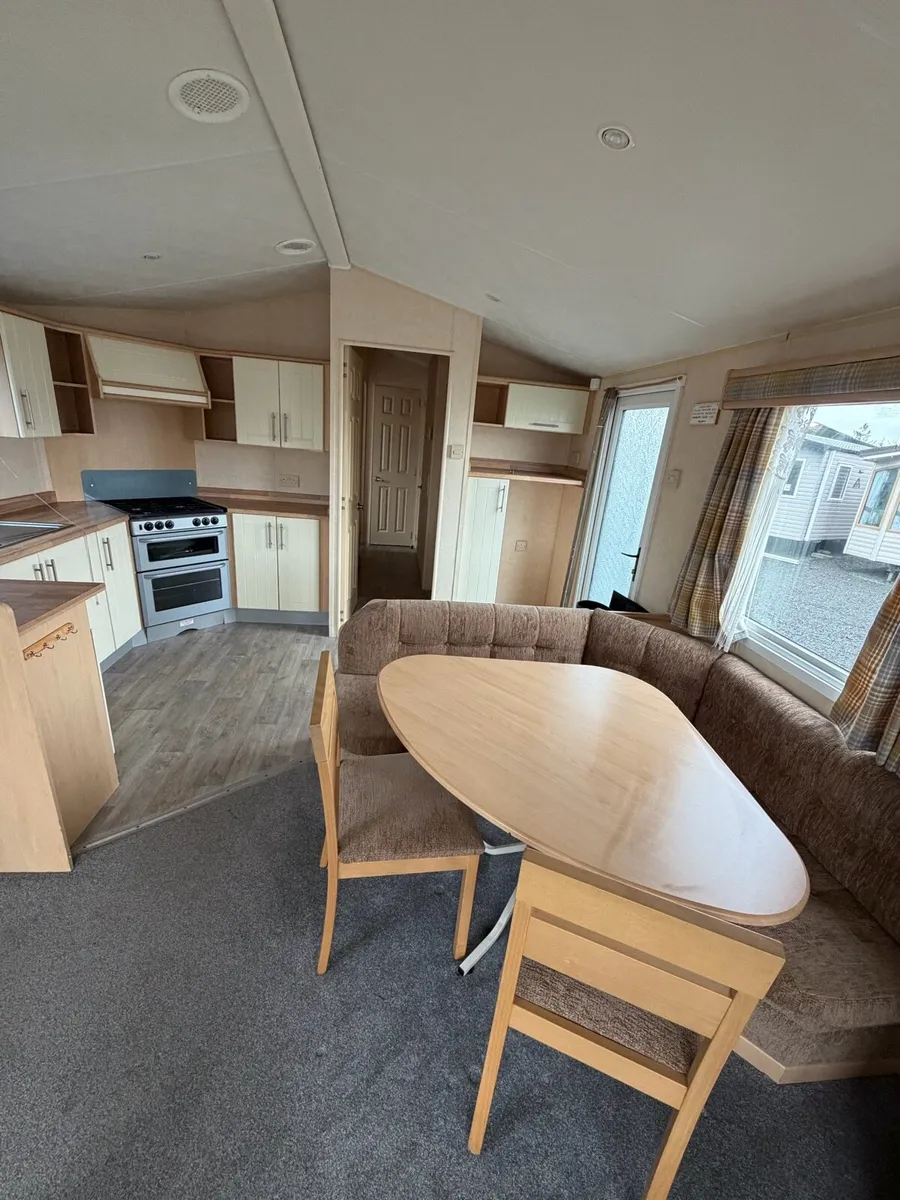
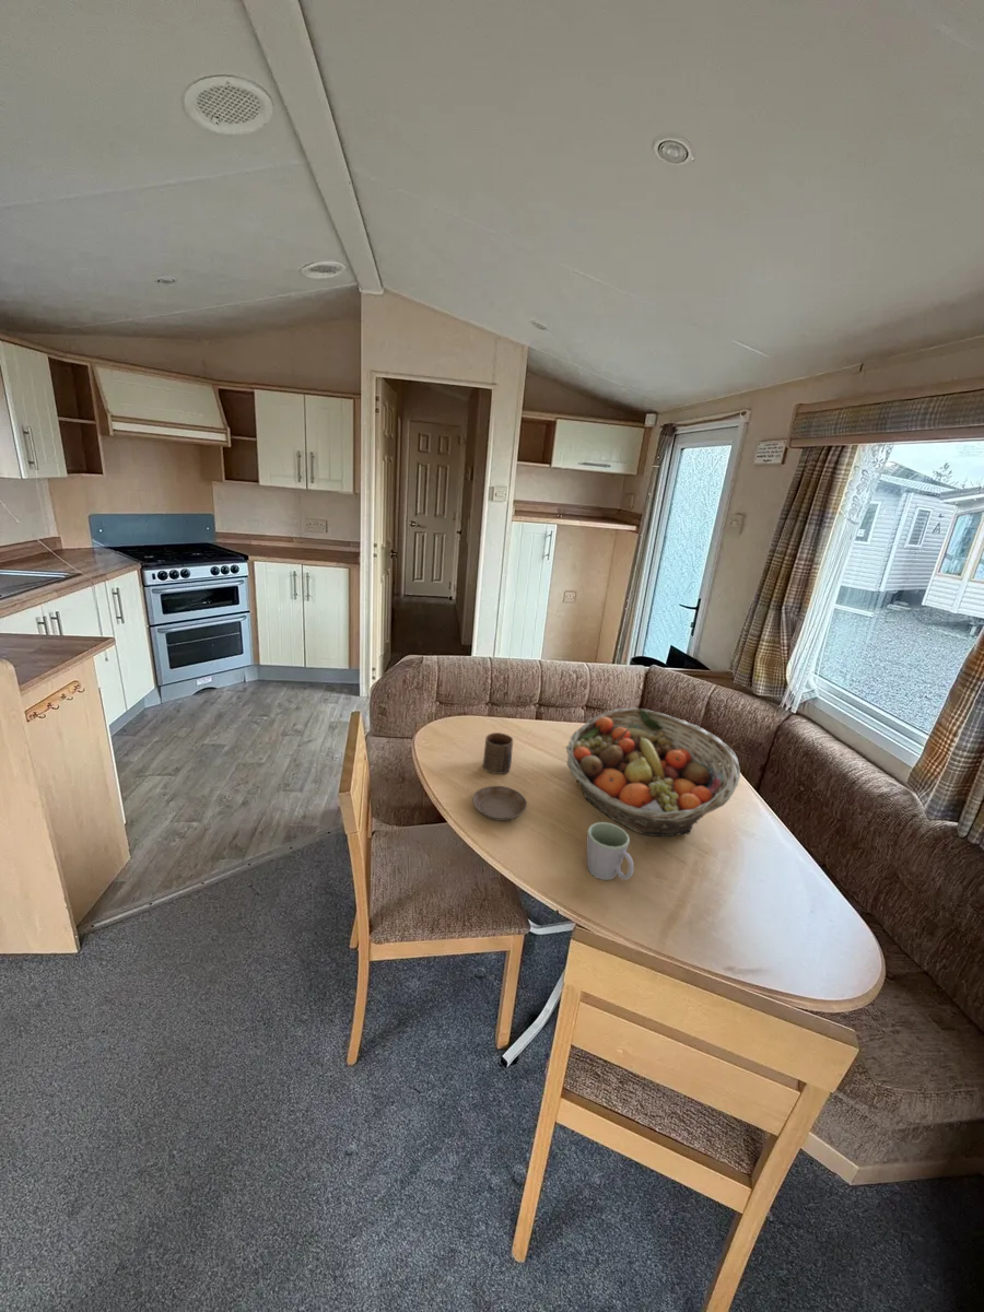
+ mug [586,821,635,881]
+ fruit basket [565,706,741,837]
+ cup [482,731,514,775]
+ saucer [472,785,528,822]
